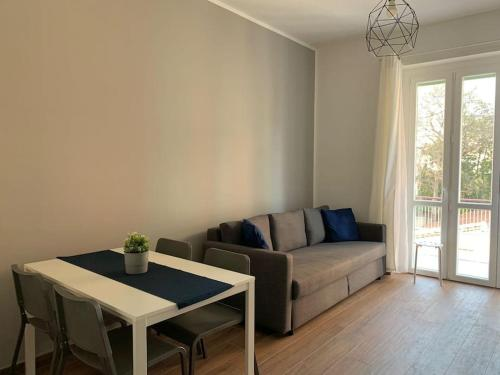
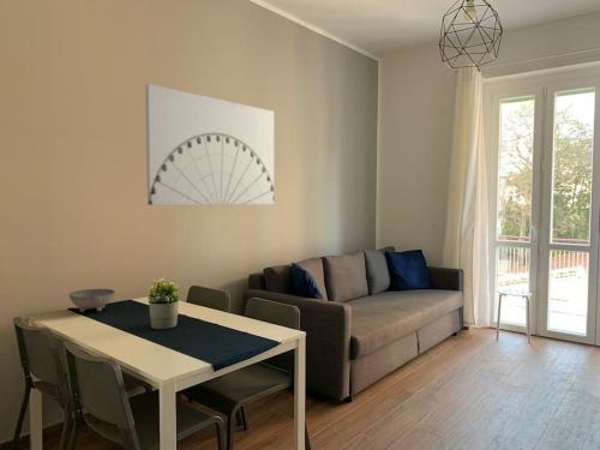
+ bowl [68,288,116,313]
+ wall art [144,83,275,206]
